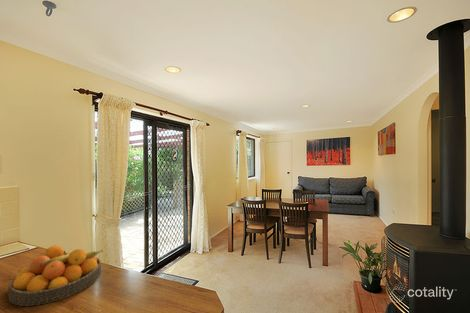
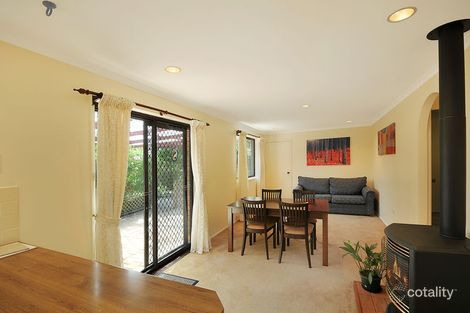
- fruit bowl [7,244,104,307]
